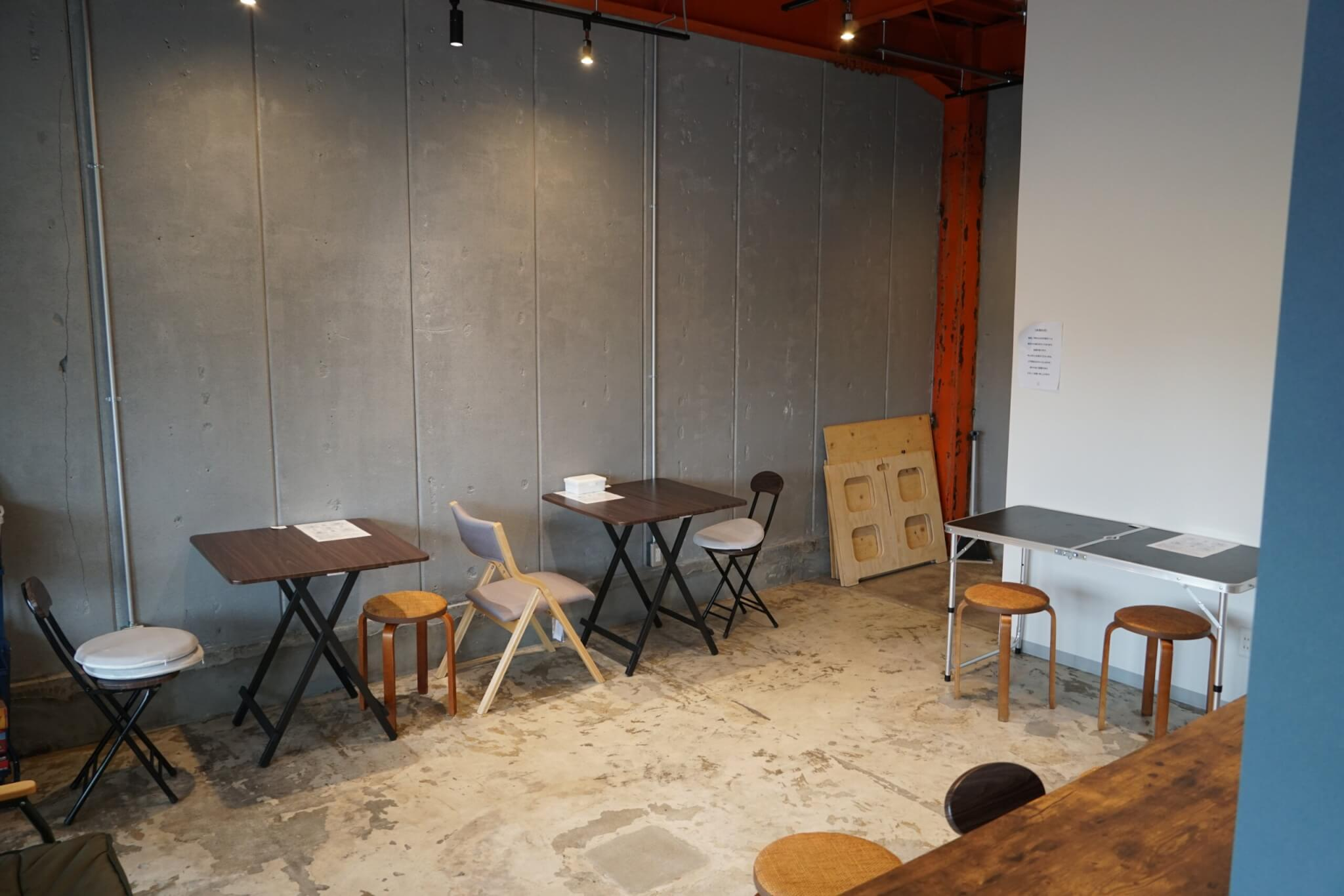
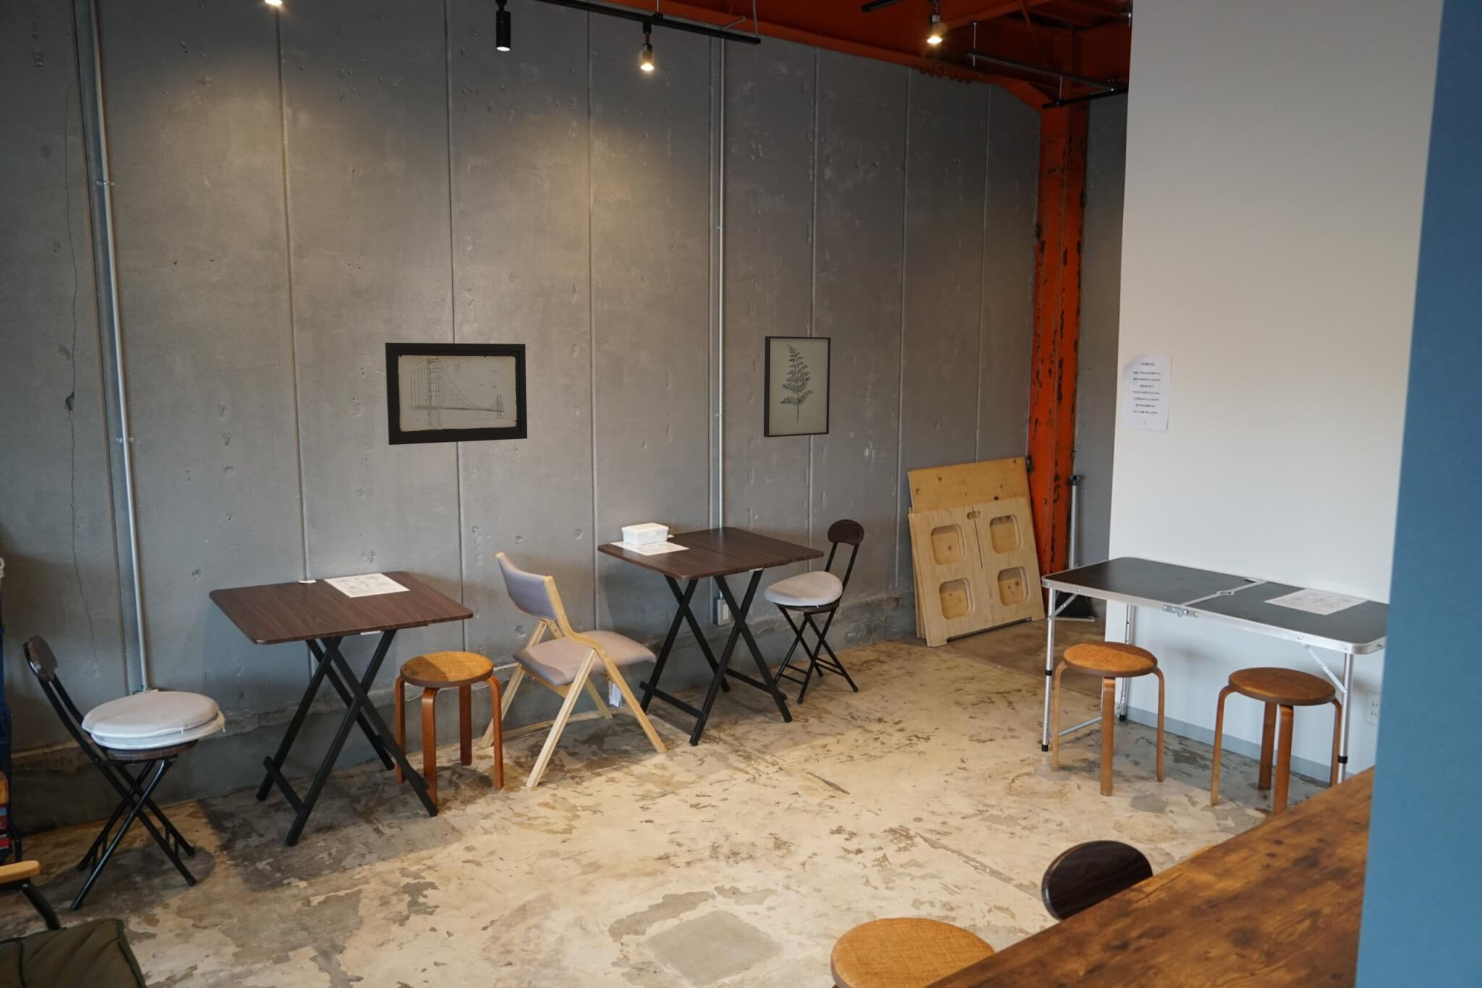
+ wall art [384,342,527,445]
+ wall art [763,335,831,438]
